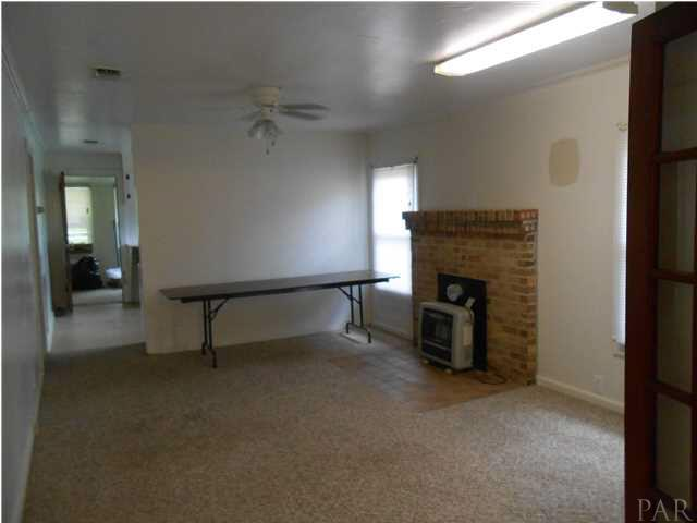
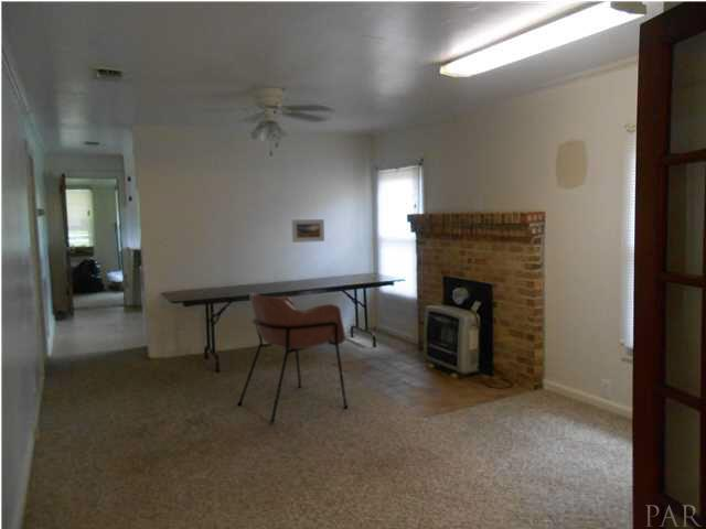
+ armchair [236,292,349,425]
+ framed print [290,218,325,244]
